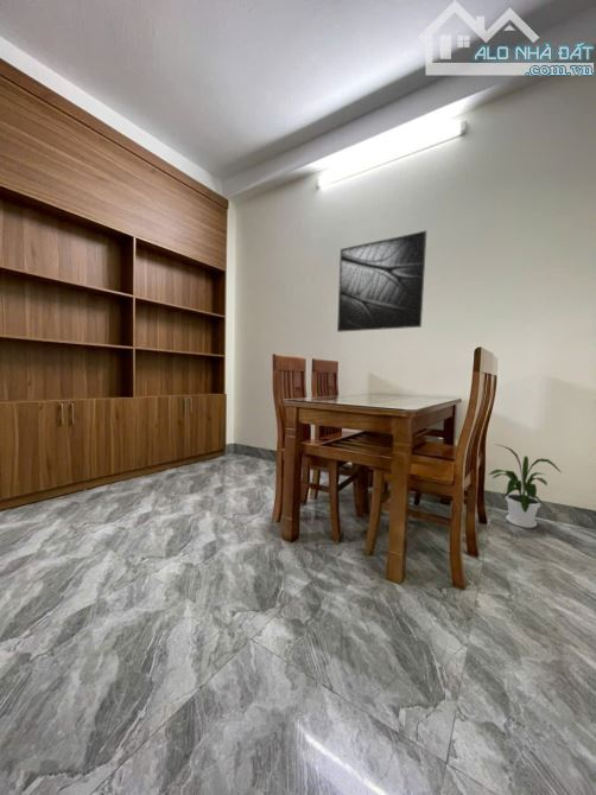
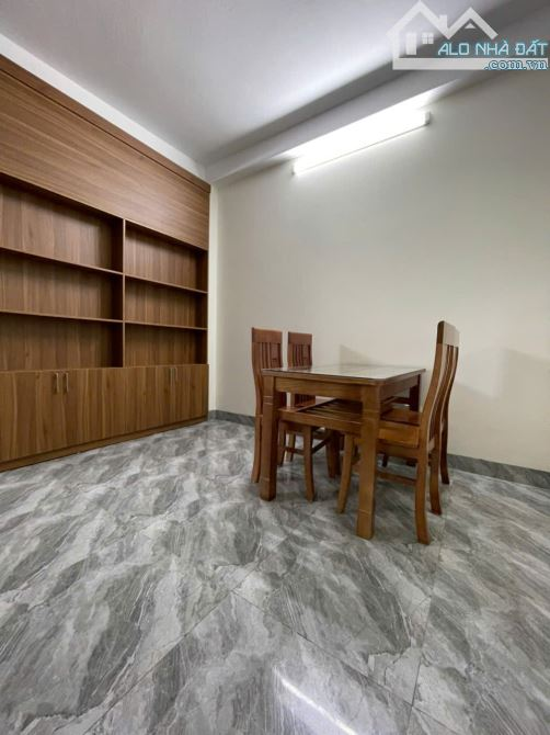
- house plant [488,443,563,529]
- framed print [336,229,427,333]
